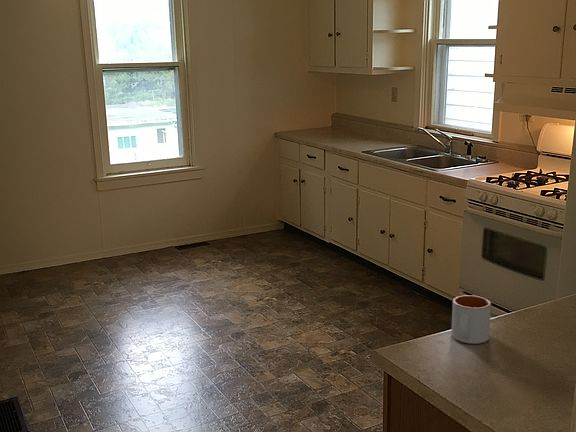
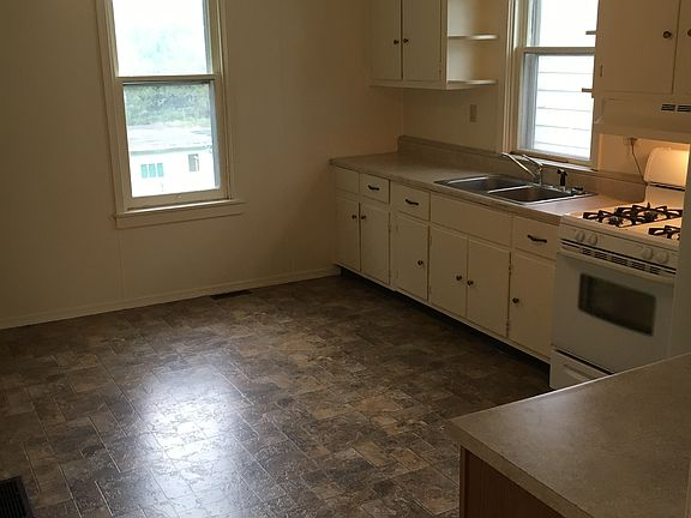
- mug [450,294,492,345]
